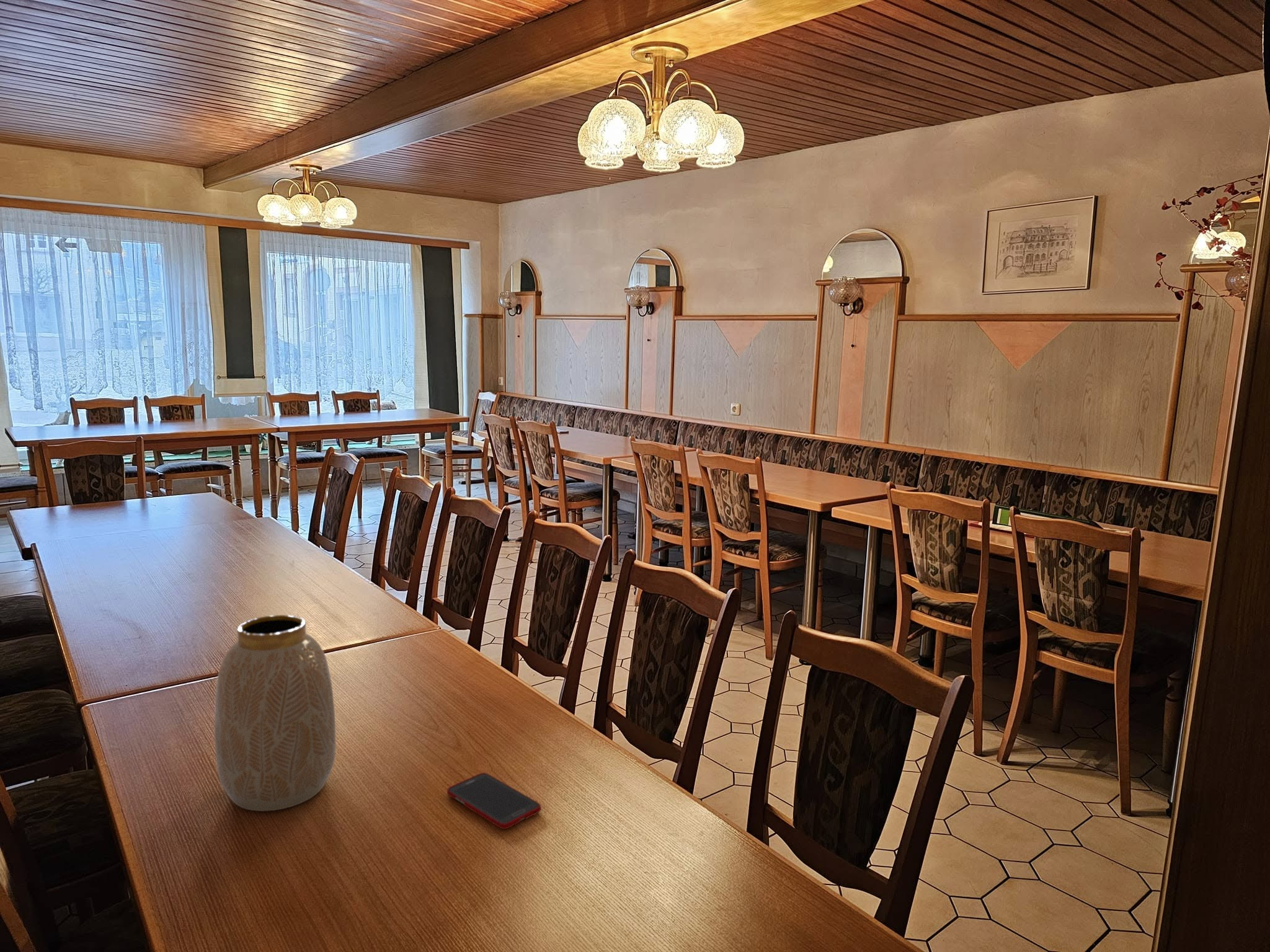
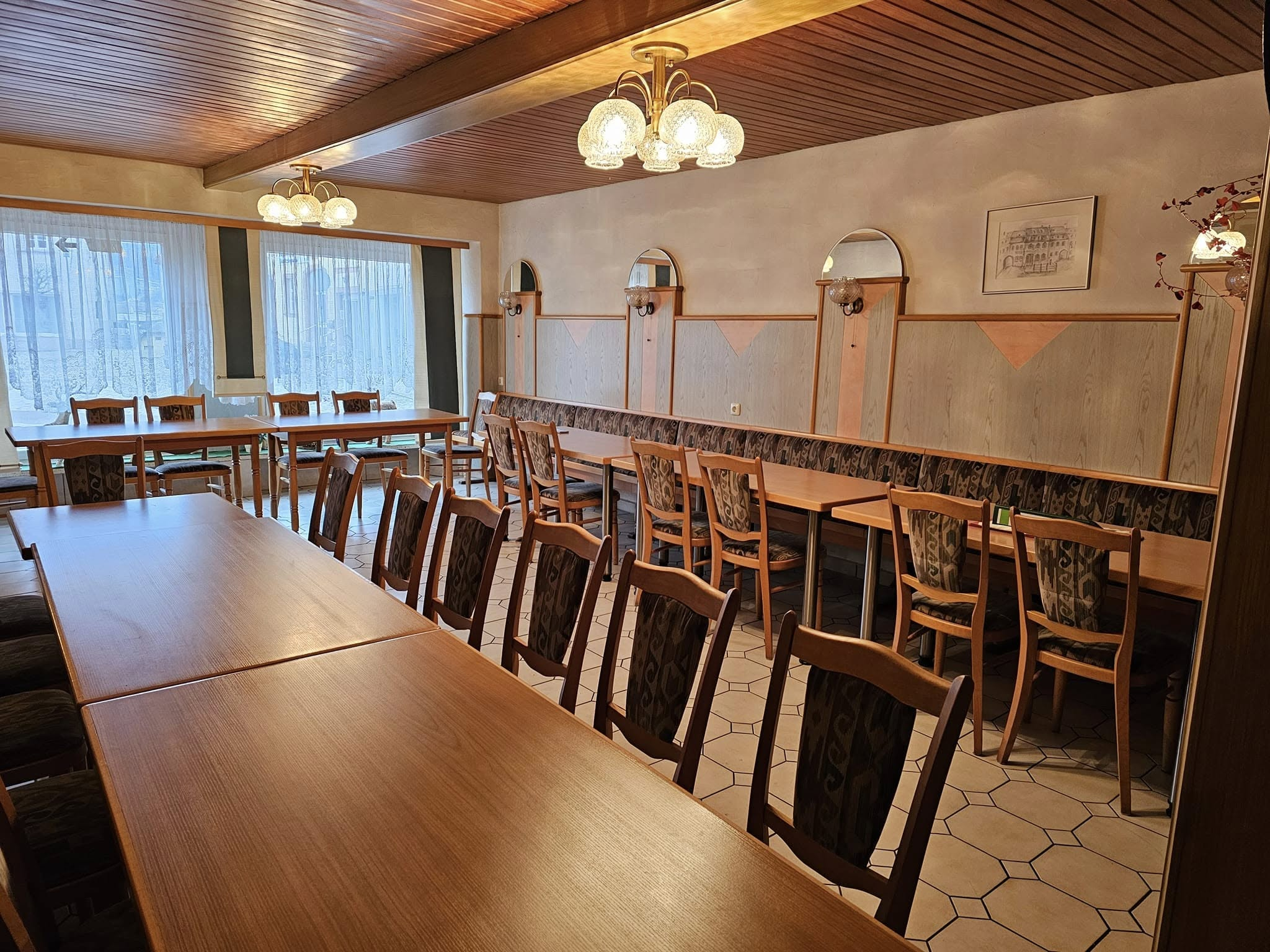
- cell phone [446,772,542,830]
- vase [214,614,336,812]
